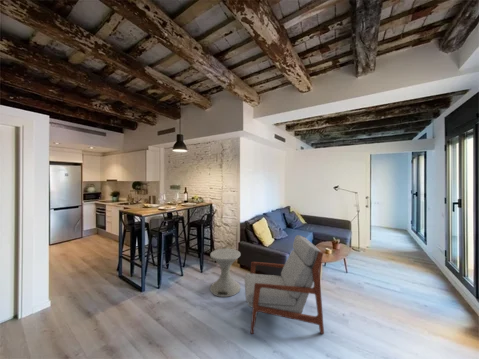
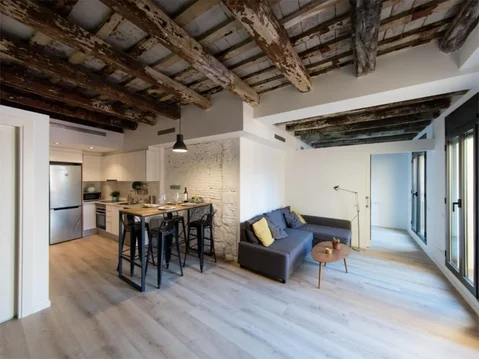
- side table [209,247,242,298]
- armchair [244,234,325,335]
